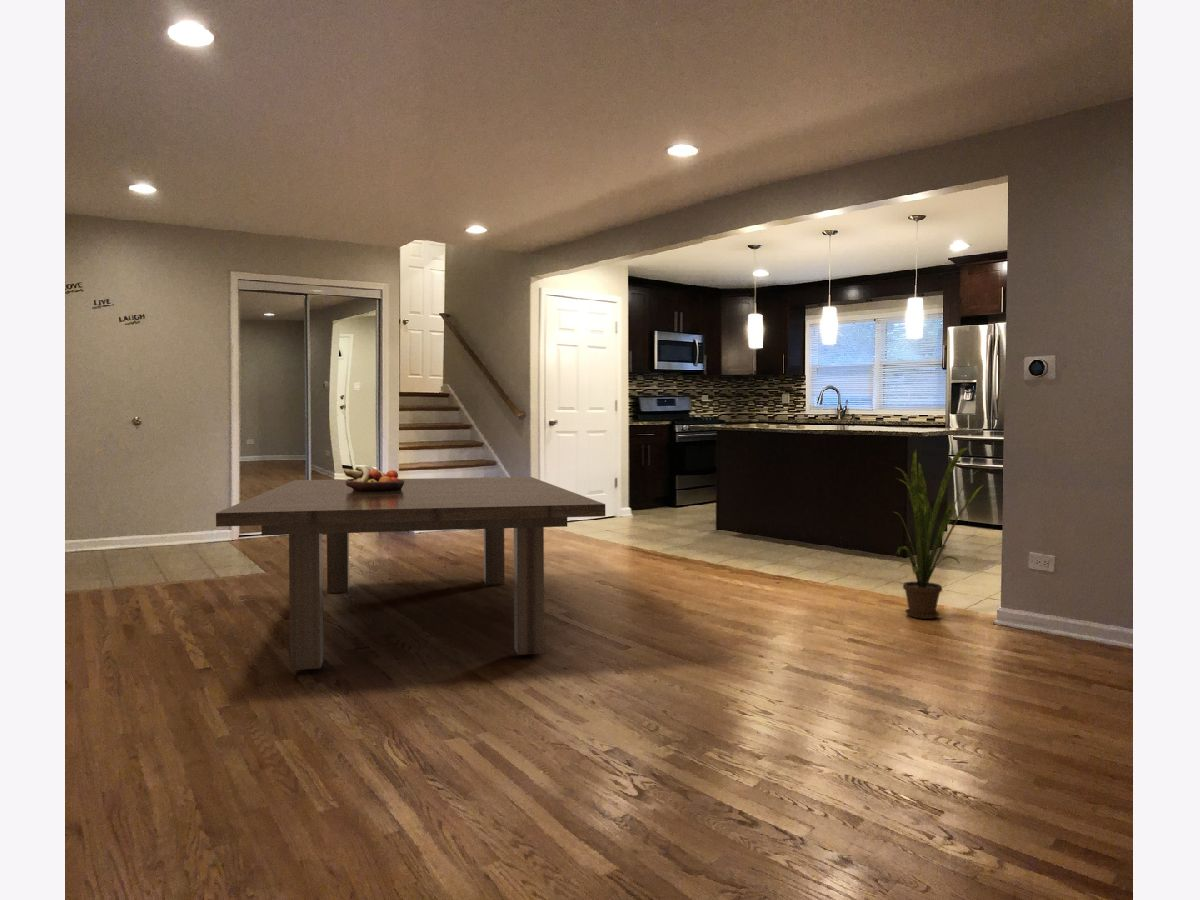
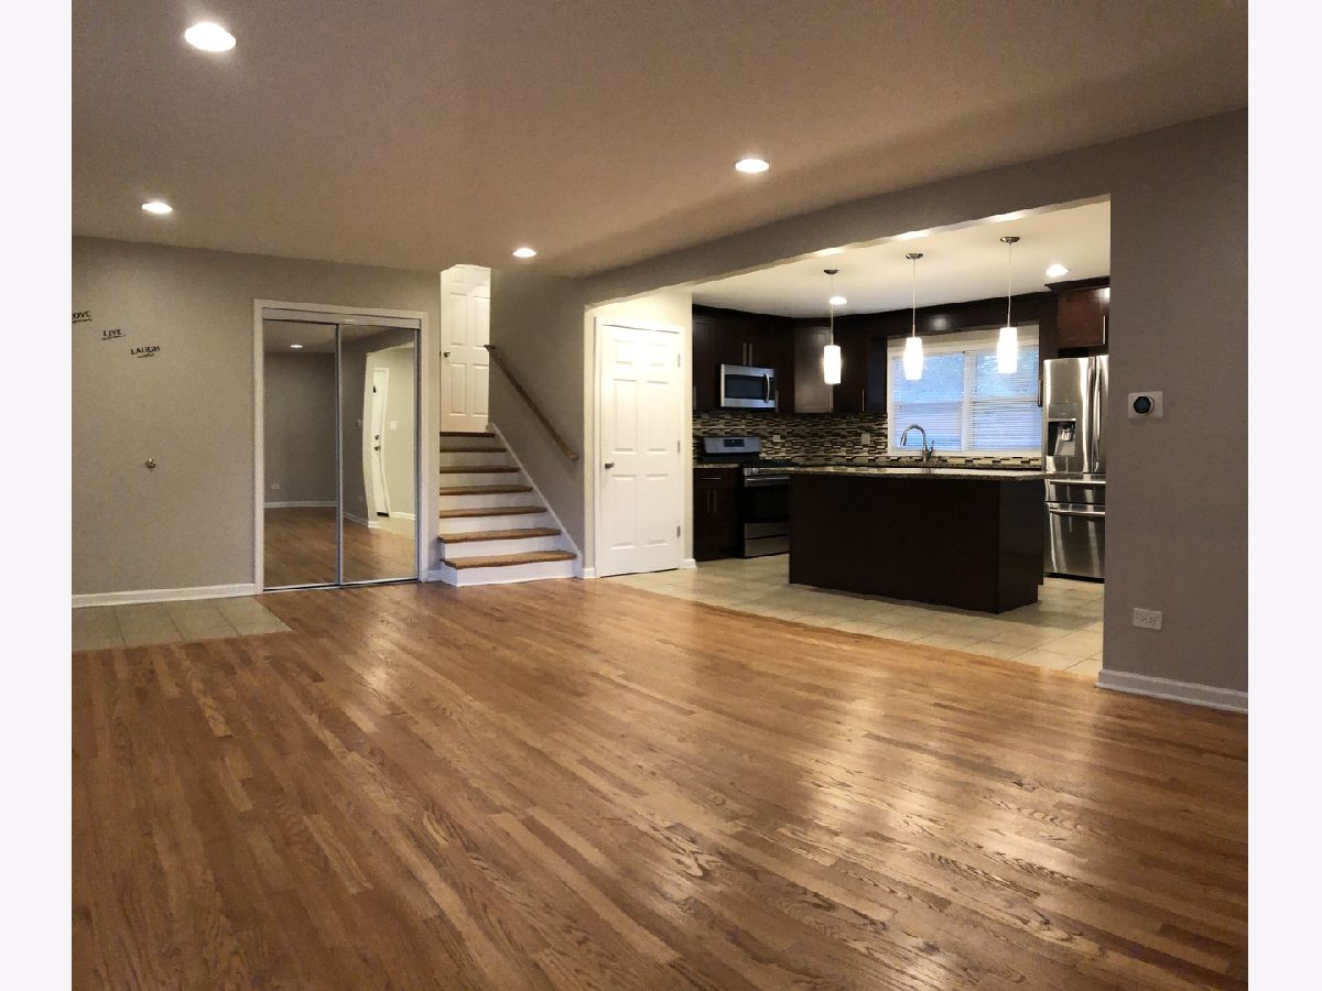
- dining table [215,476,606,671]
- fruit bowl [343,465,404,492]
- house plant [891,446,984,620]
